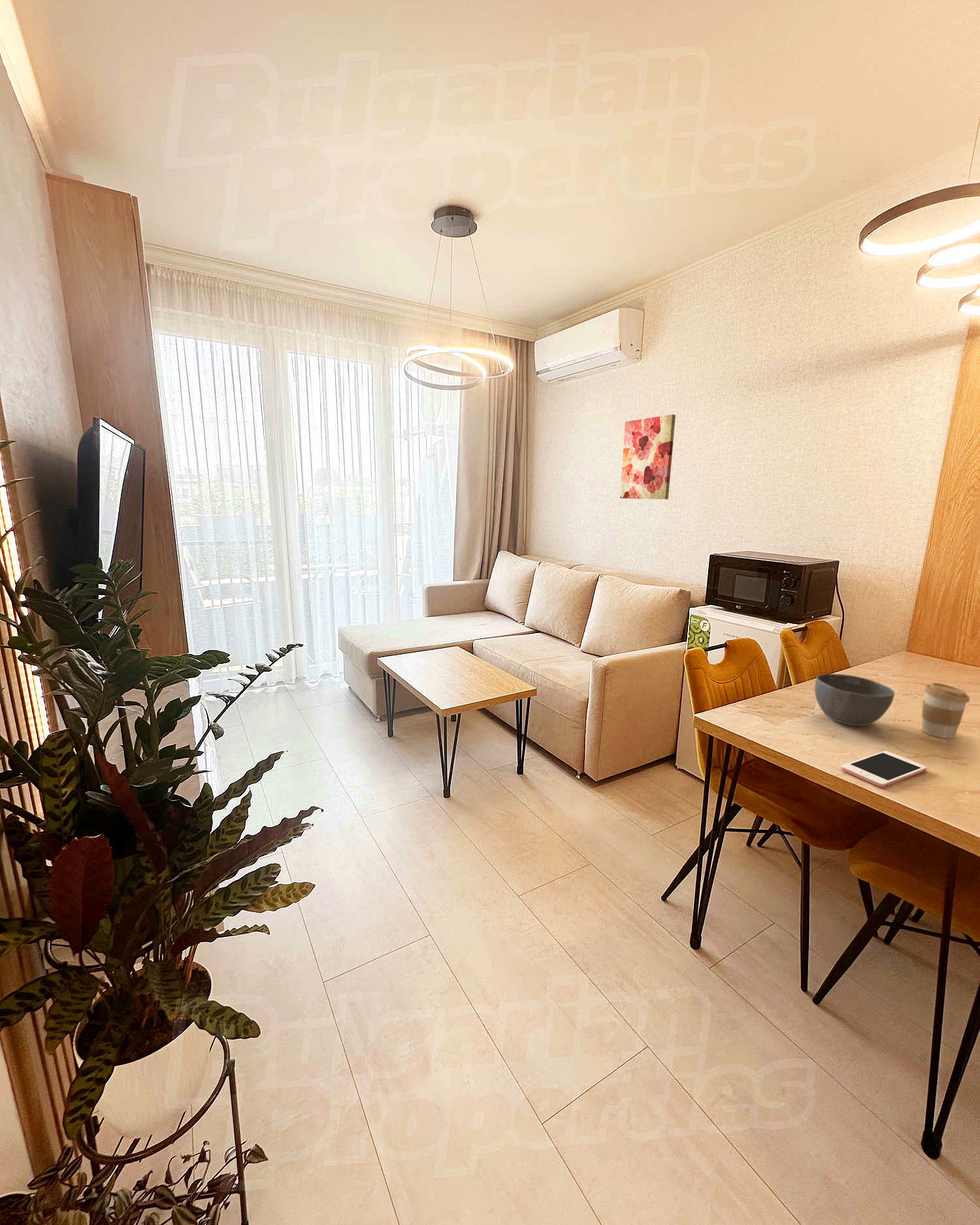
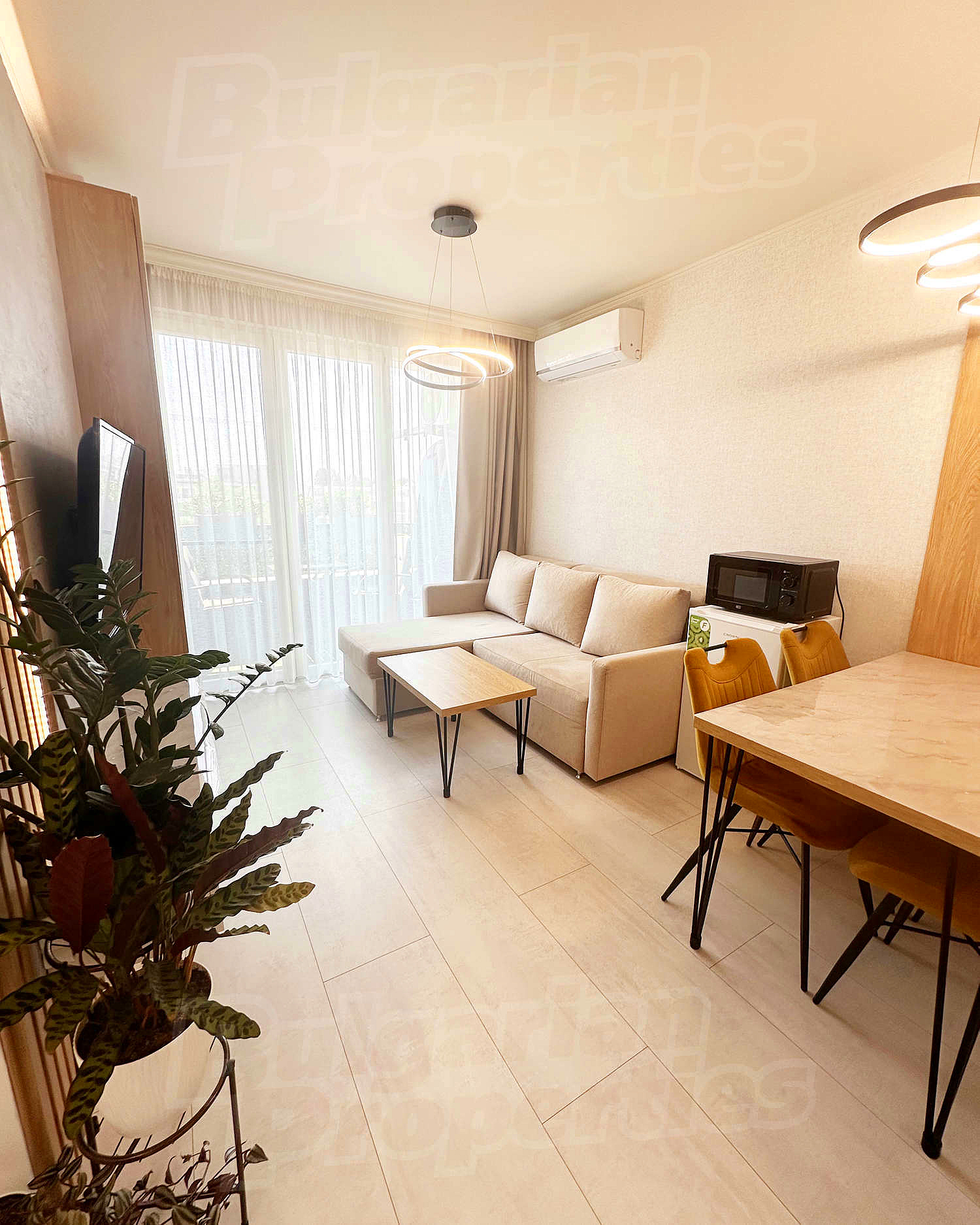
- bowl [814,673,895,727]
- coffee cup [921,682,970,739]
- wall art [619,414,676,500]
- cell phone [840,751,928,788]
